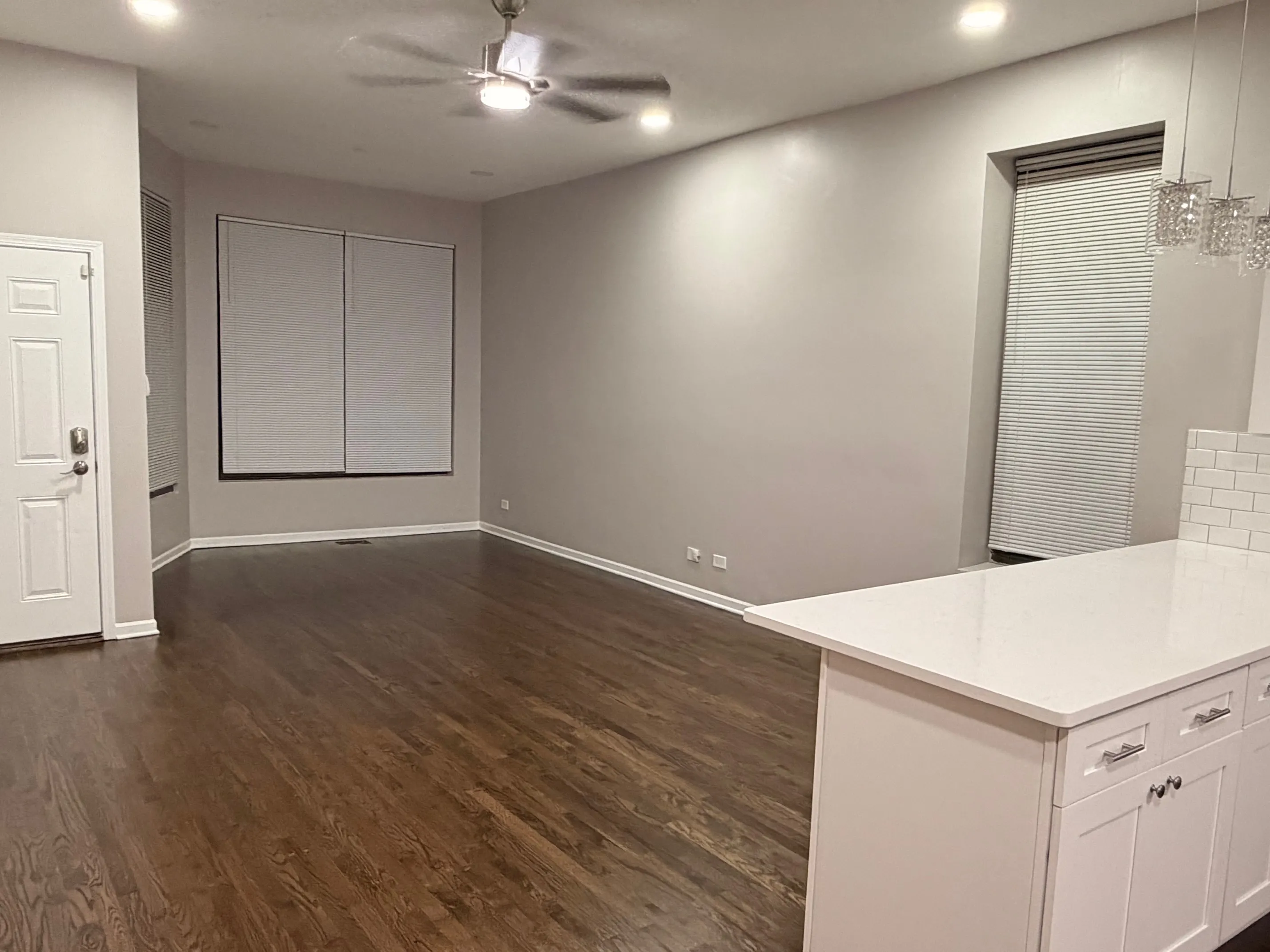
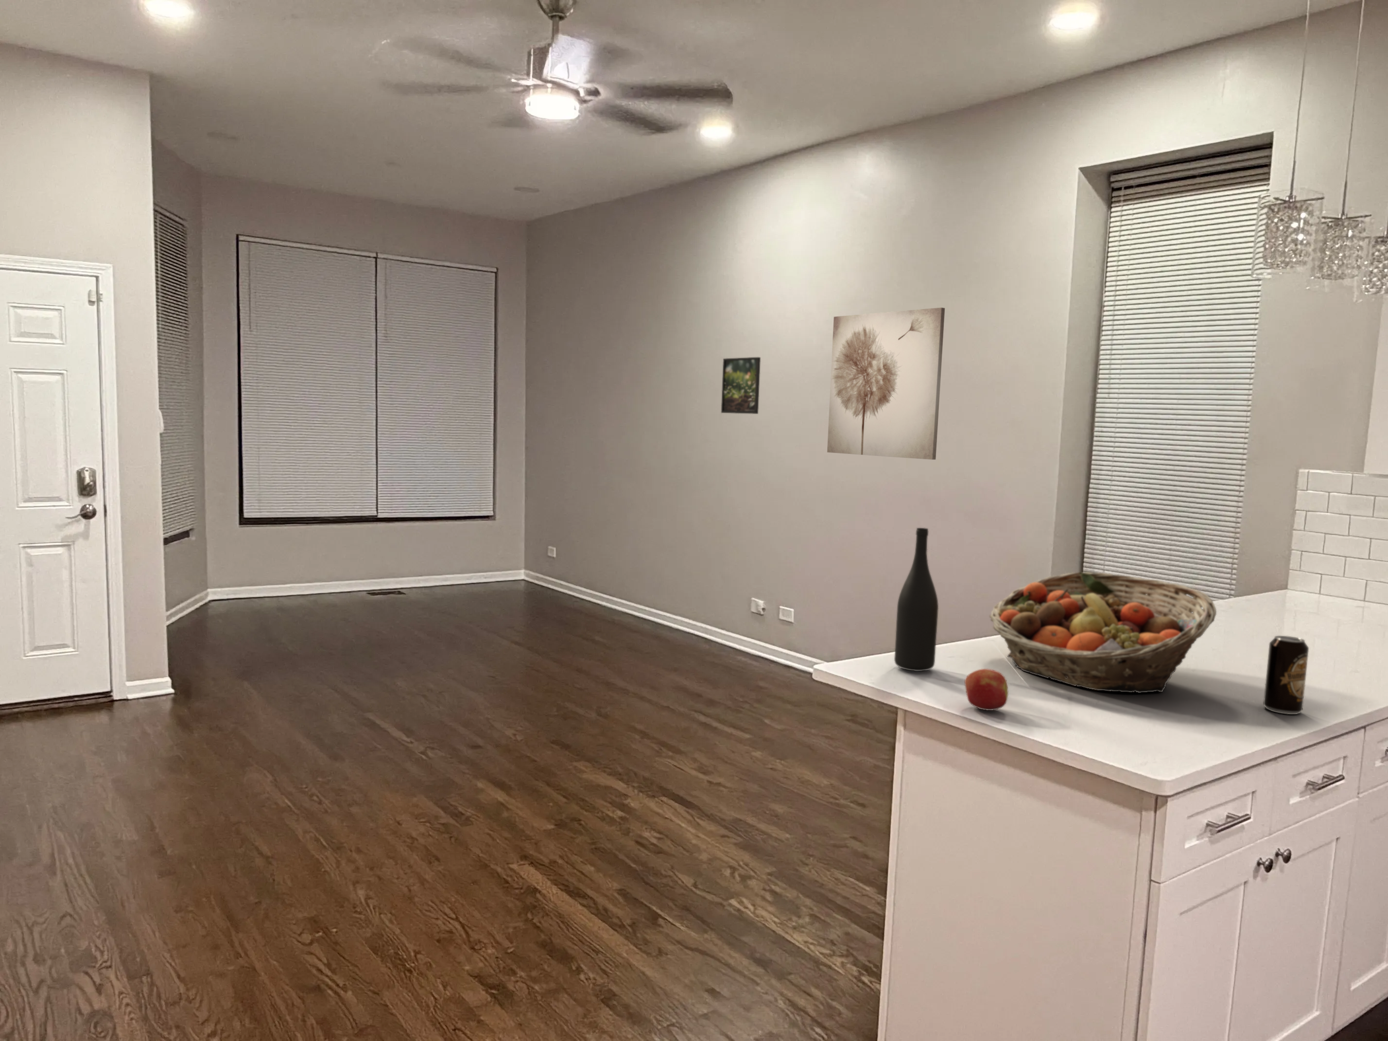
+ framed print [720,356,761,414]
+ wine bottle [894,527,939,671]
+ wall art [826,307,945,460]
+ apple [964,668,1009,711]
+ beverage can [1263,635,1309,715]
+ fruit basket [989,571,1216,693]
